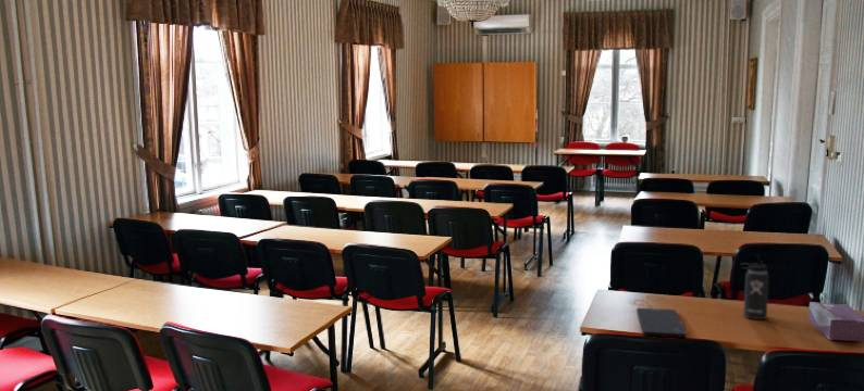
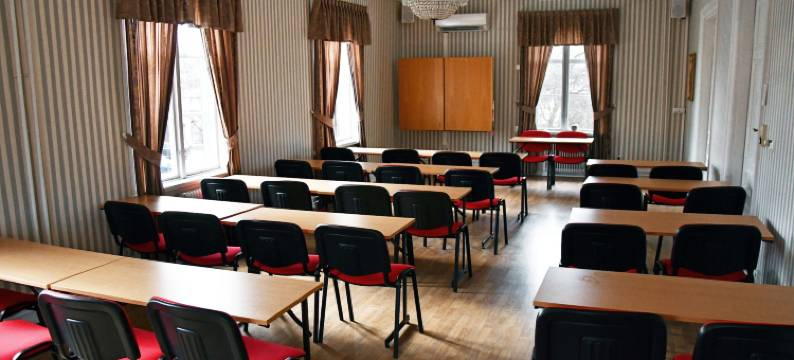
- thermos bottle [740,254,770,320]
- tissue box [807,301,864,342]
- smartphone [635,307,688,339]
